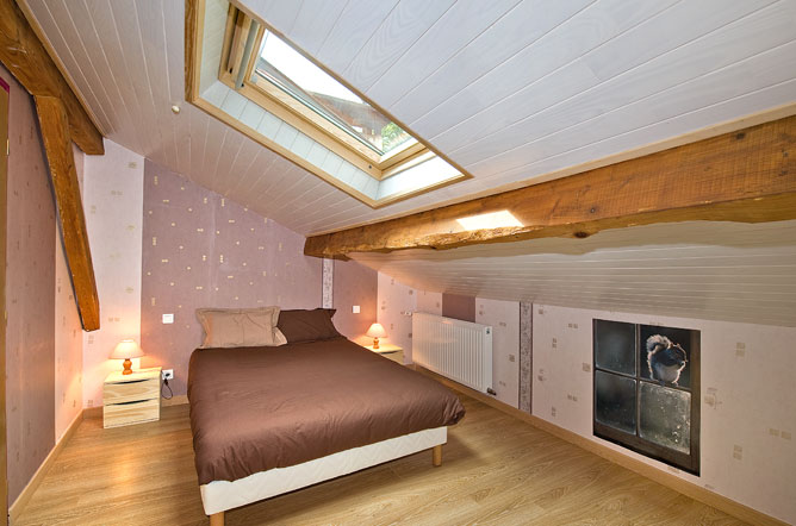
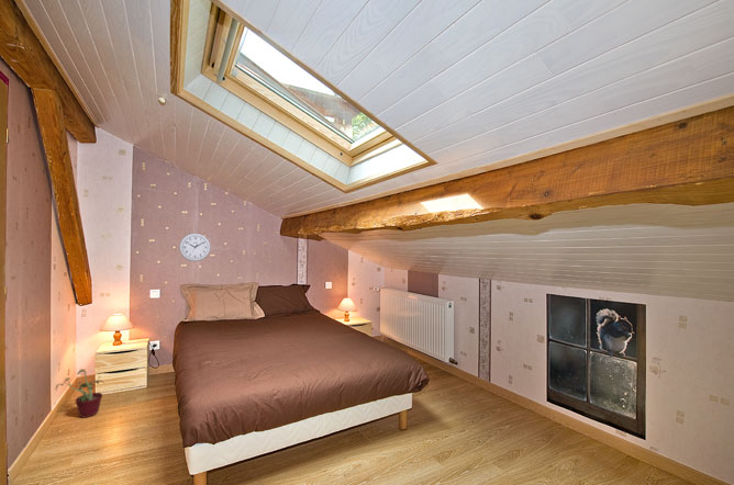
+ potted plant [54,369,105,418]
+ wall clock [178,233,212,262]
